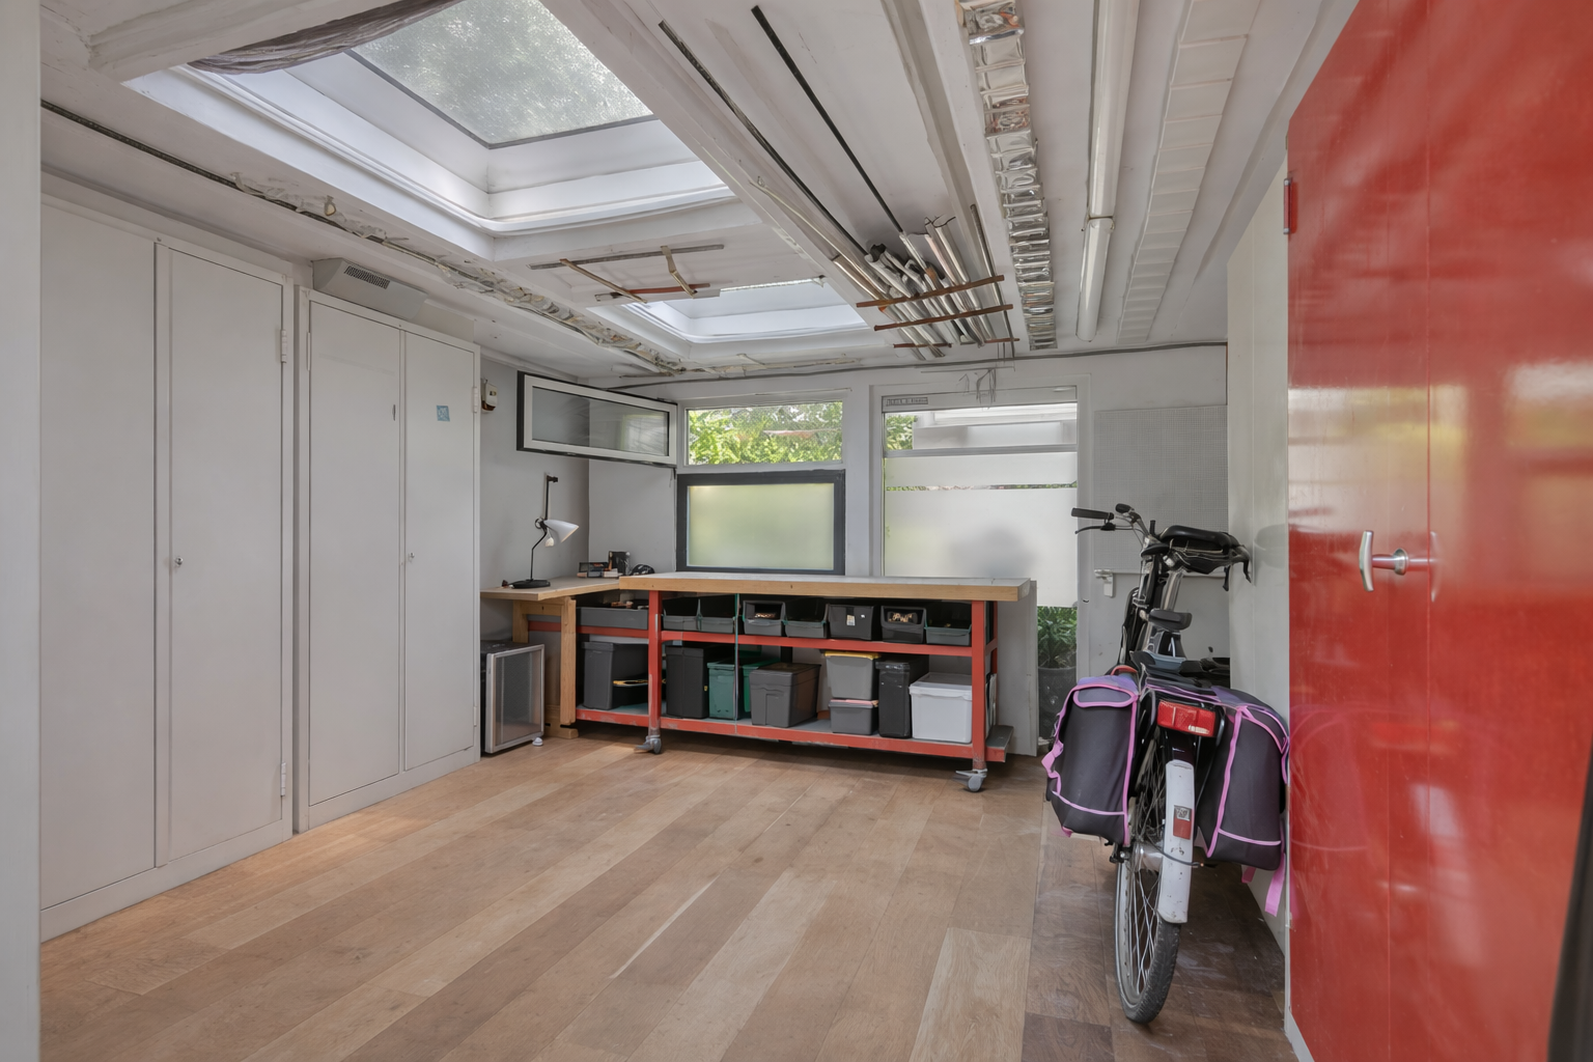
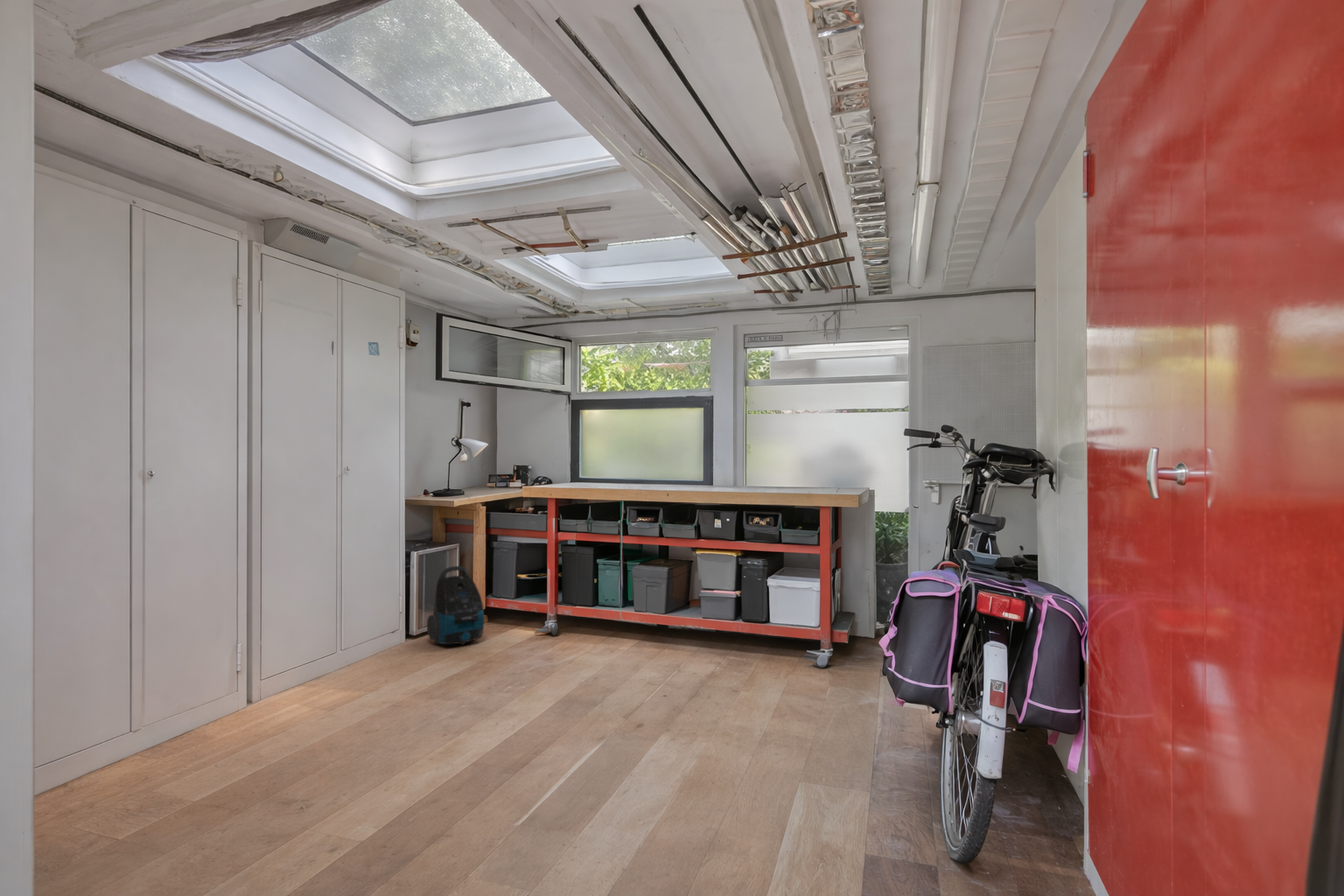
+ vacuum cleaner [426,565,485,646]
